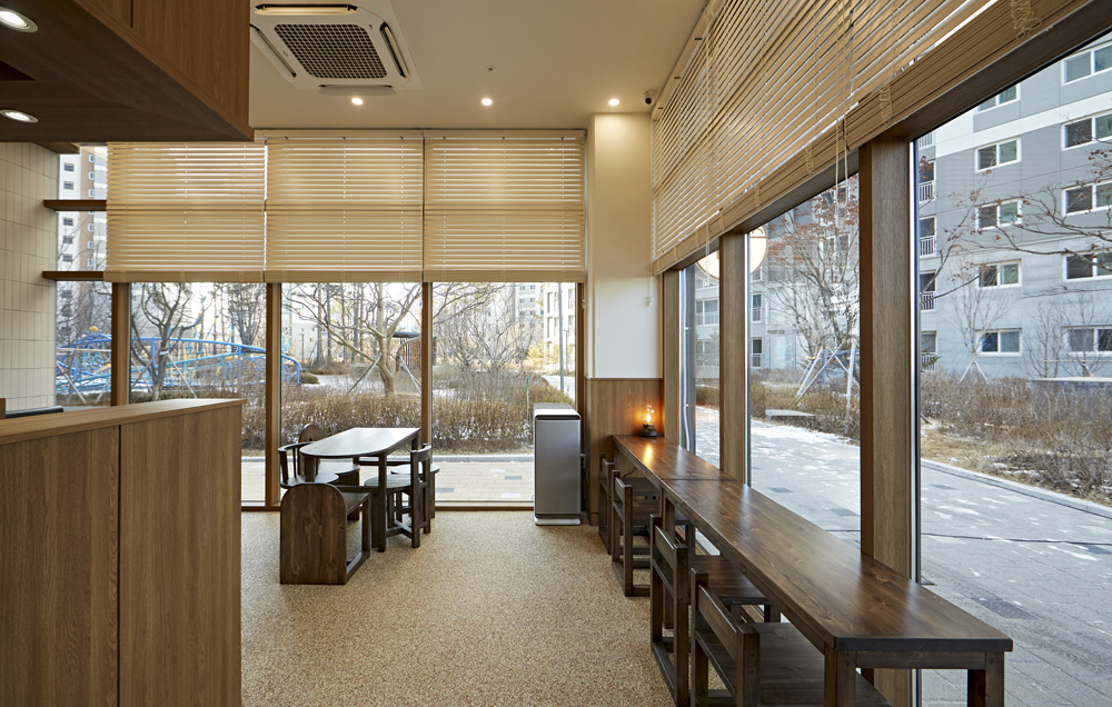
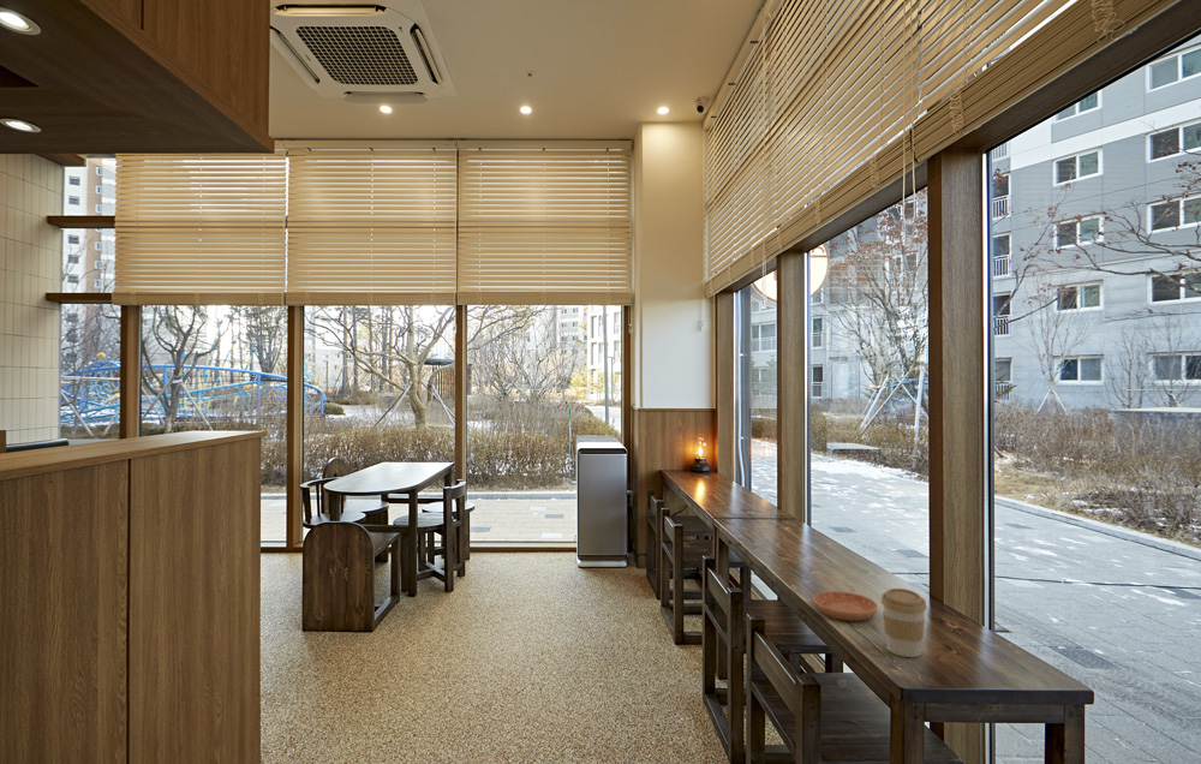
+ saucer [812,590,879,622]
+ coffee cup [880,587,928,658]
